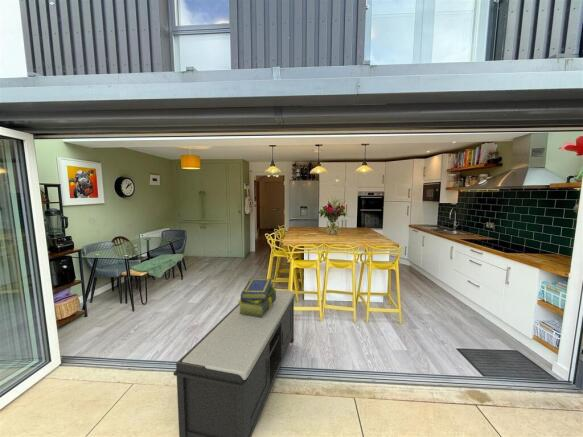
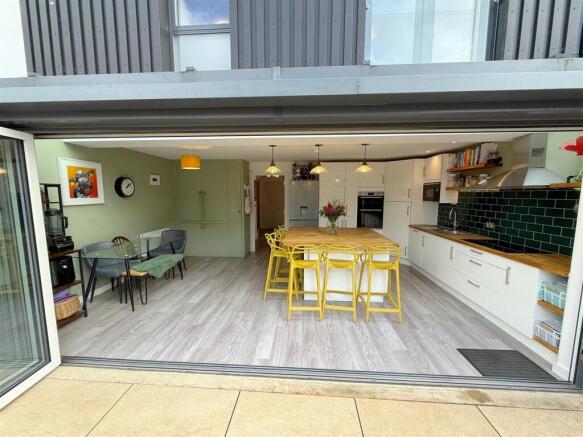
- stack of books [237,278,278,318]
- bench [173,289,296,437]
